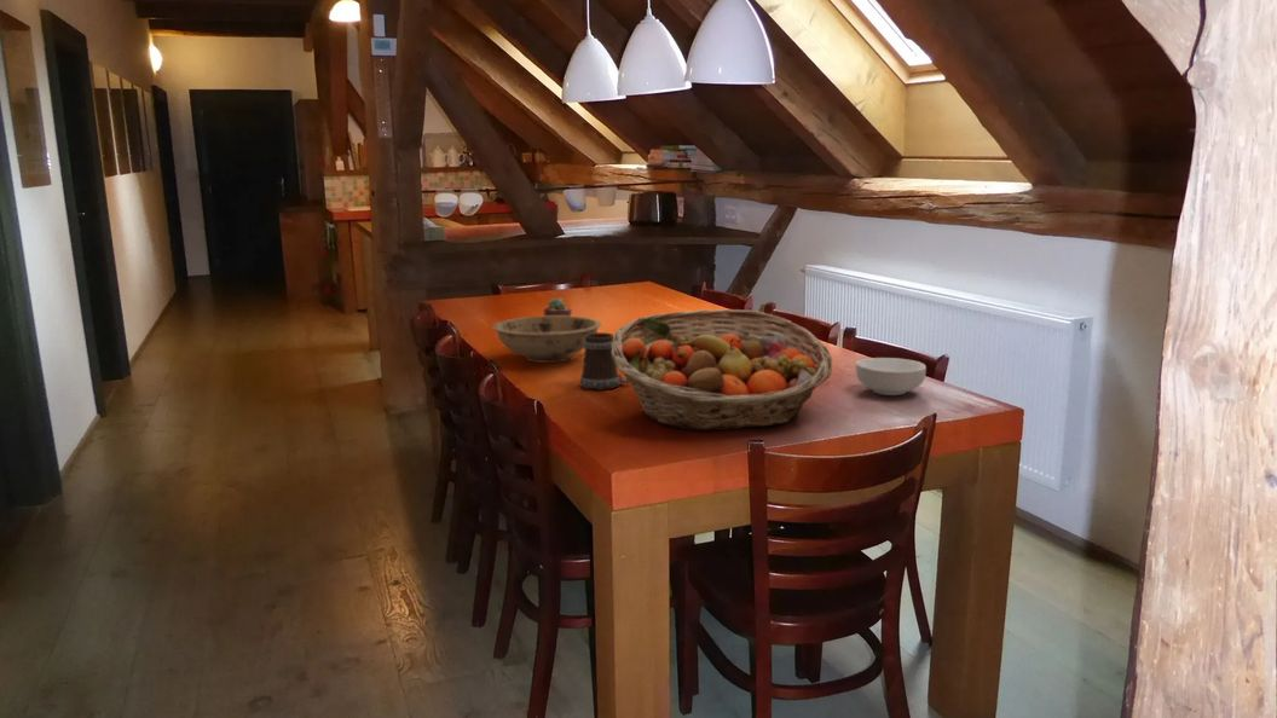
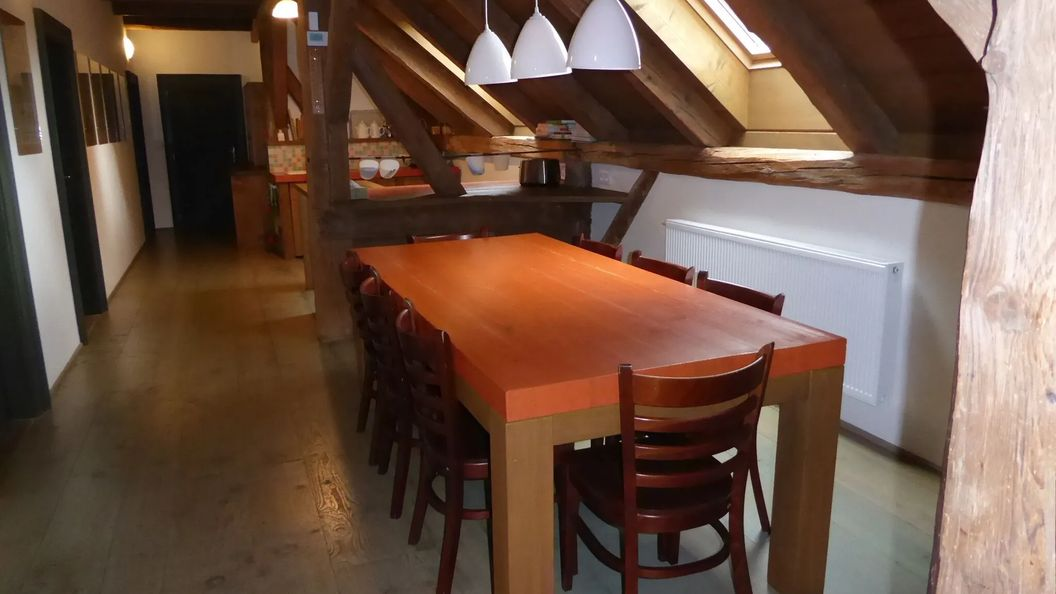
- potted succulent [543,296,573,317]
- mug [578,331,630,390]
- fruit basket [612,308,833,432]
- bowl [491,315,602,364]
- cereal bowl [855,357,928,396]
